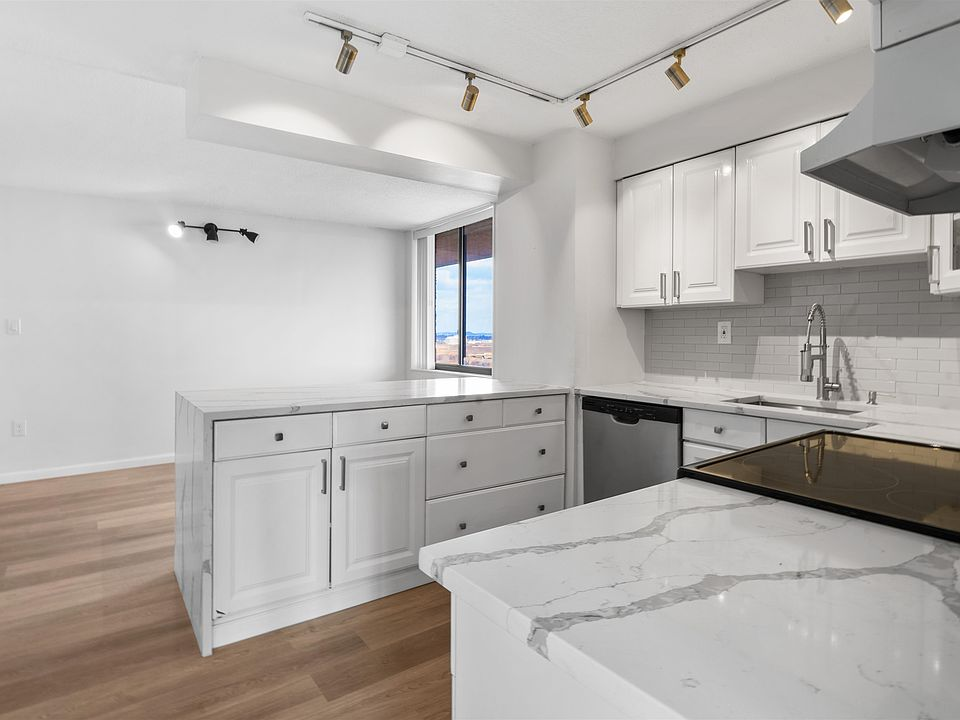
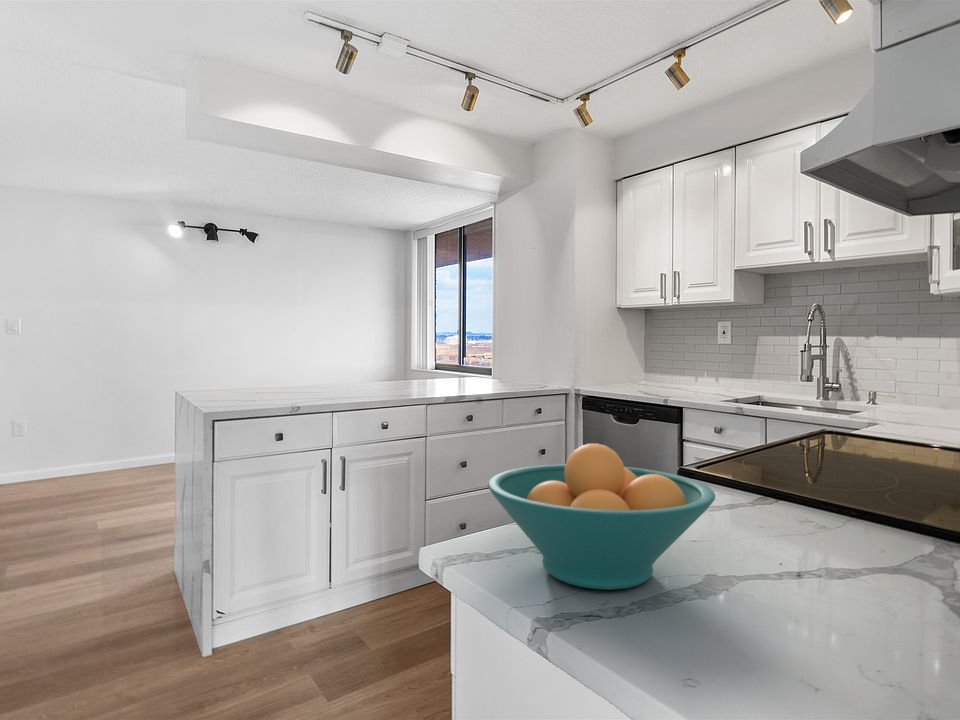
+ fruit bowl [487,443,716,590]
